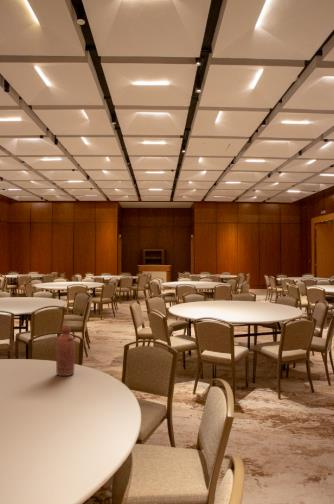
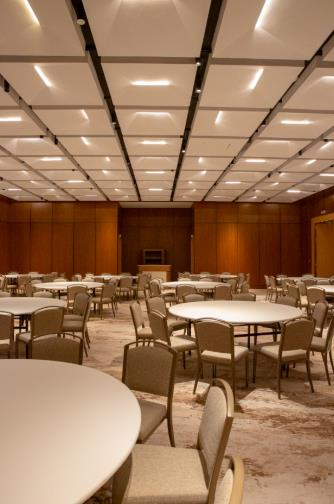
- bottle [55,324,76,377]
